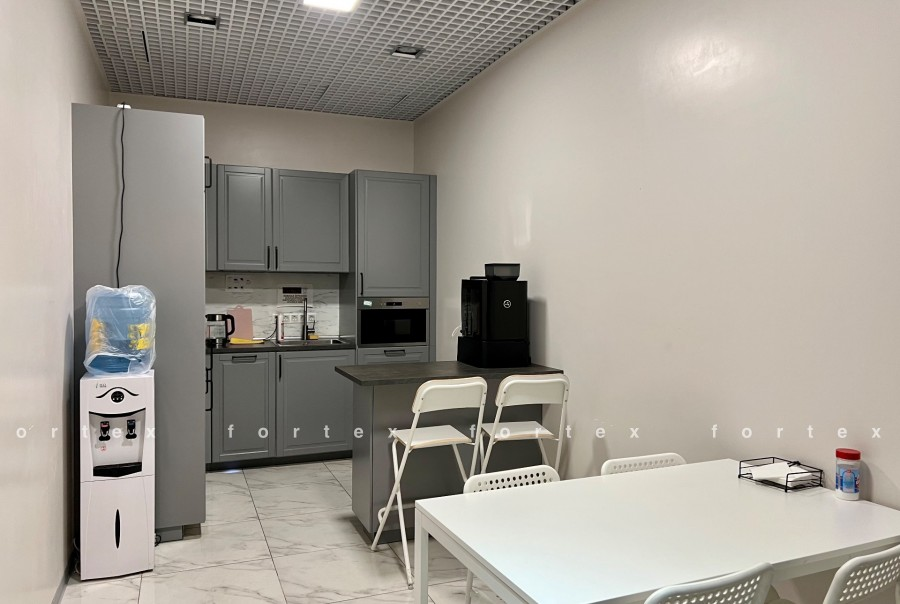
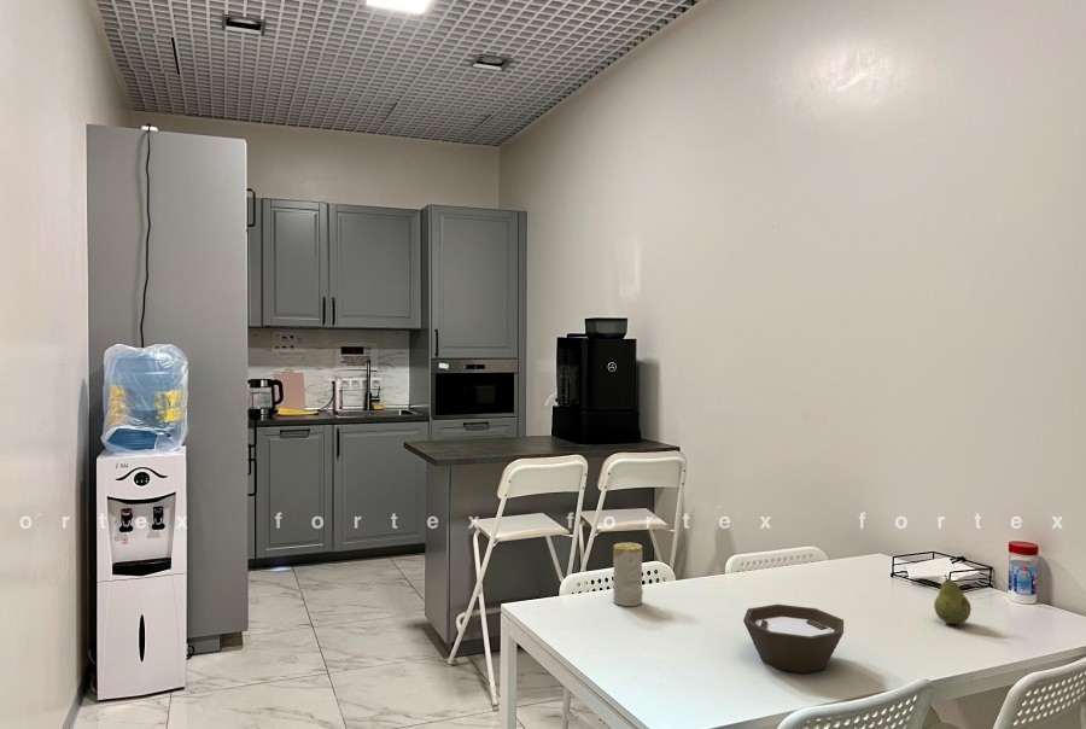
+ fruit [933,573,973,625]
+ candle [612,542,644,607]
+ bowl [742,603,845,675]
